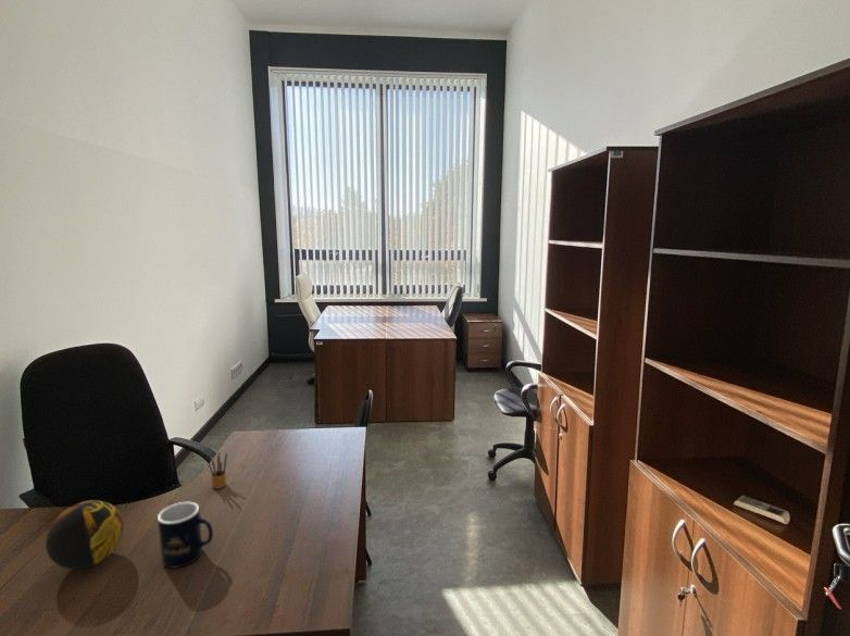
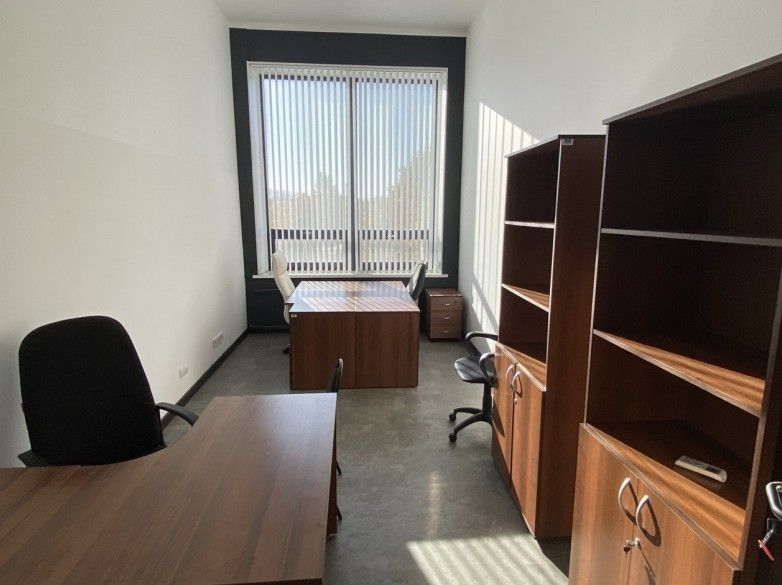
- mug [157,501,214,570]
- decorative orb [45,499,124,571]
- pencil box [208,450,228,489]
